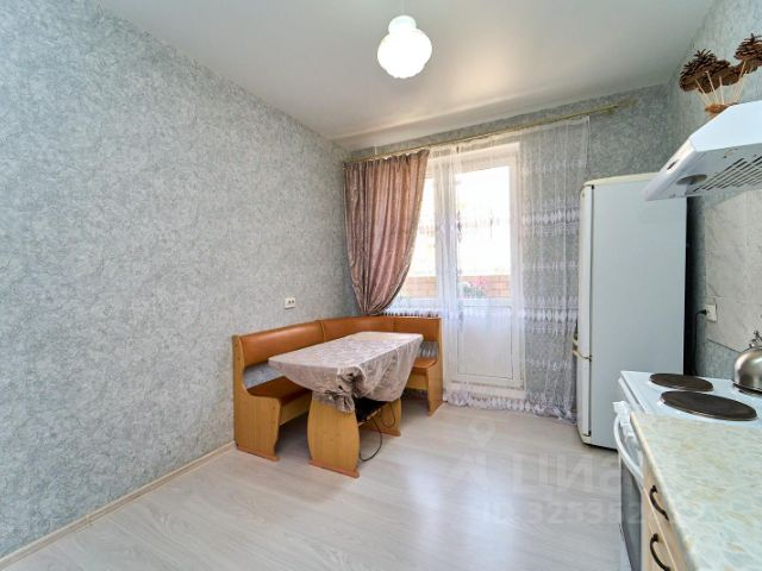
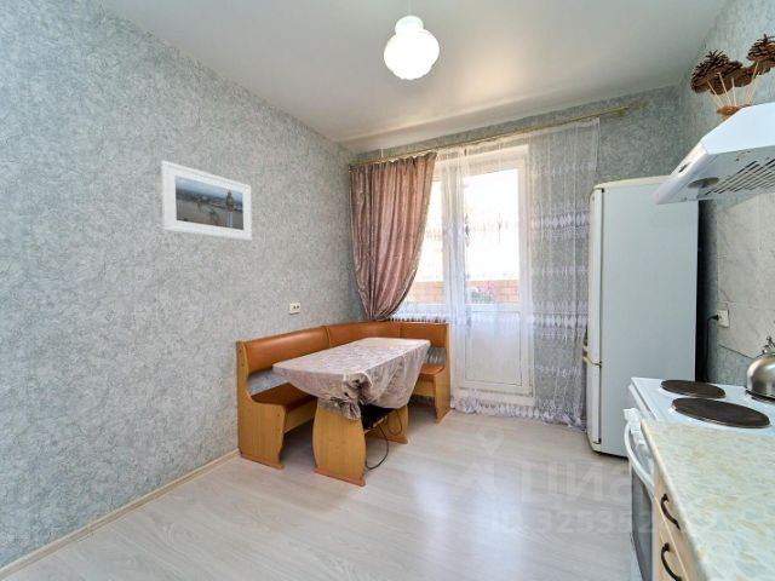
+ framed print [160,160,253,242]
